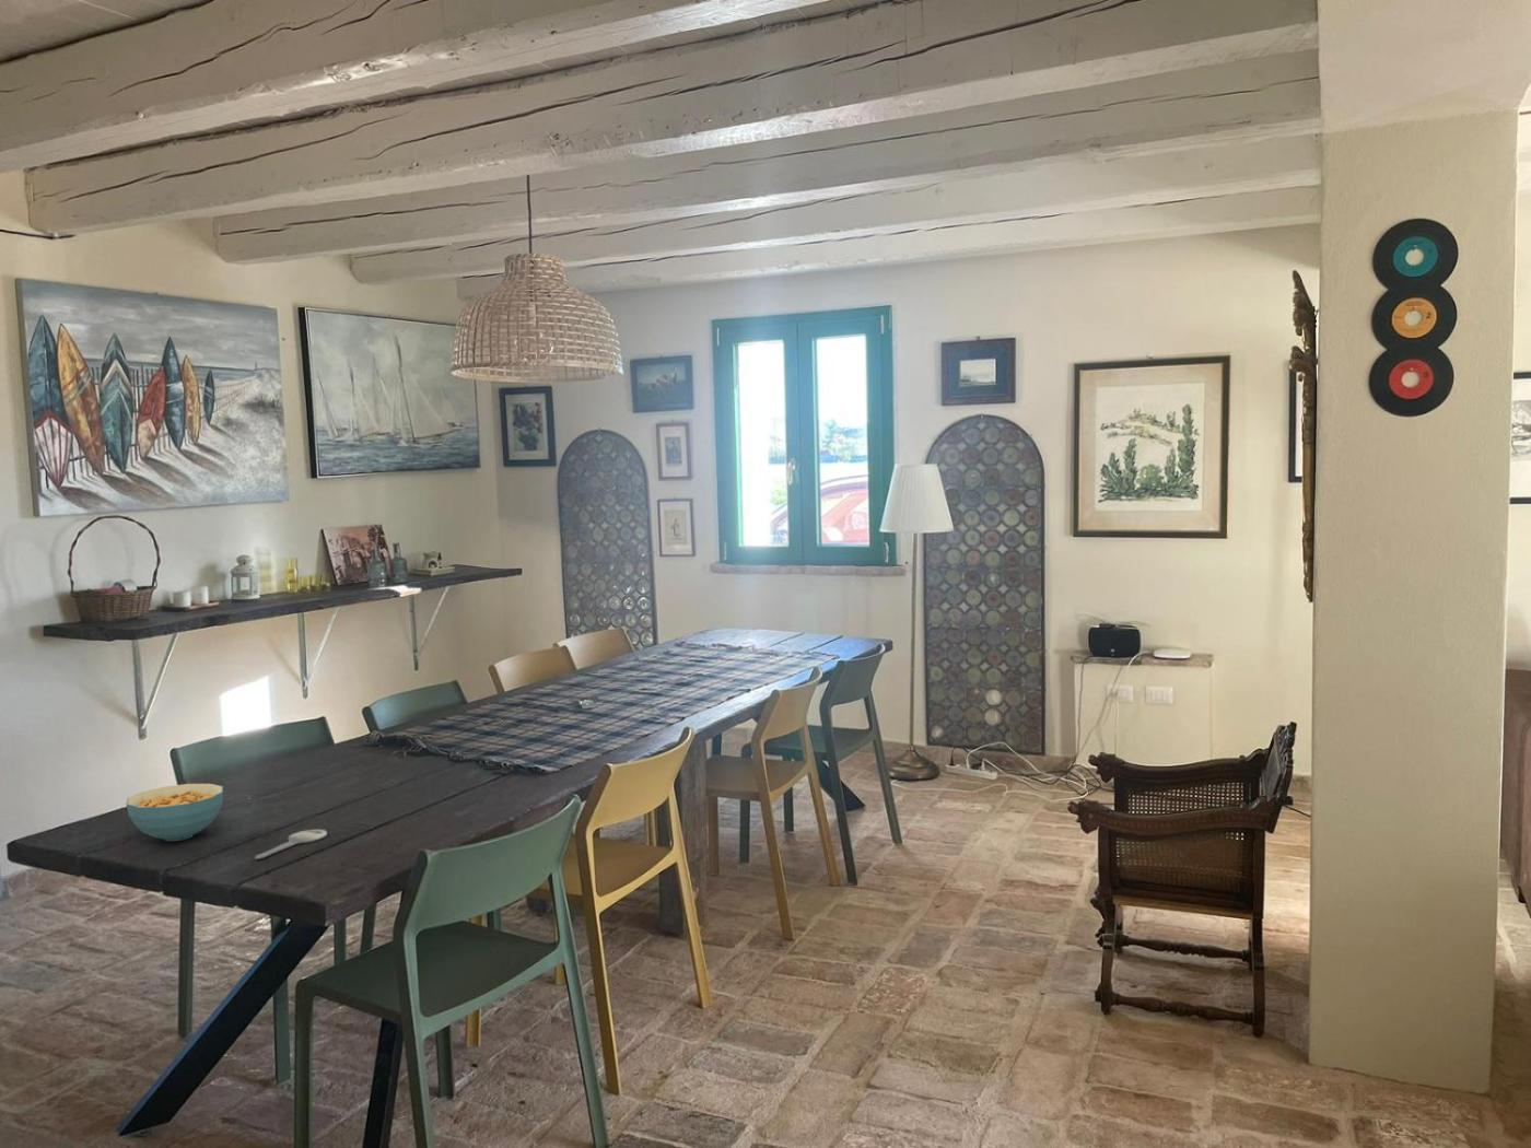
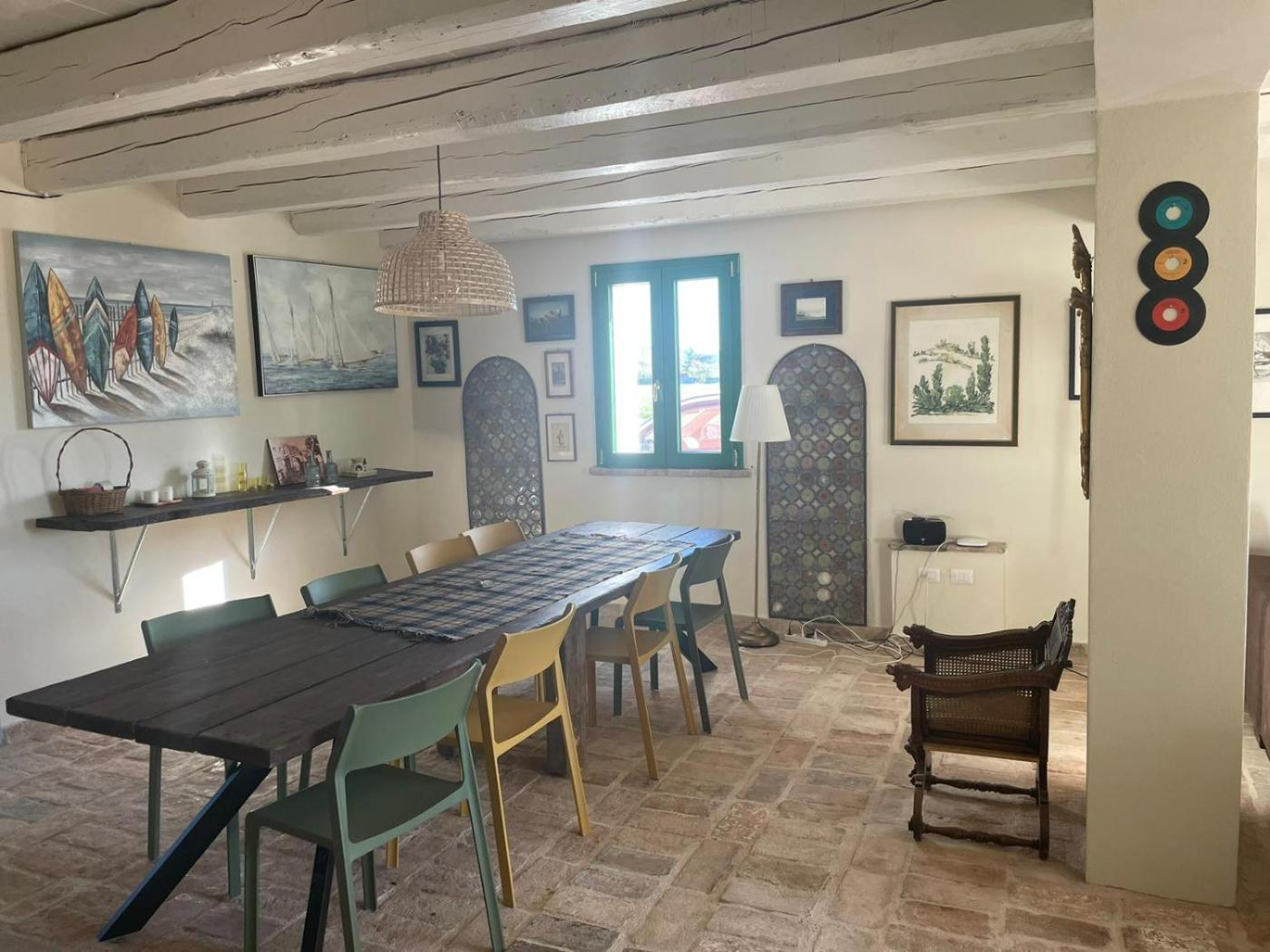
- key [253,828,328,861]
- cereal bowl [124,783,224,842]
